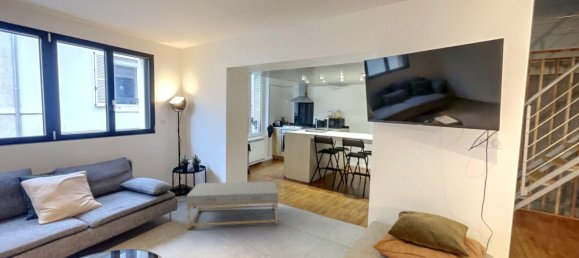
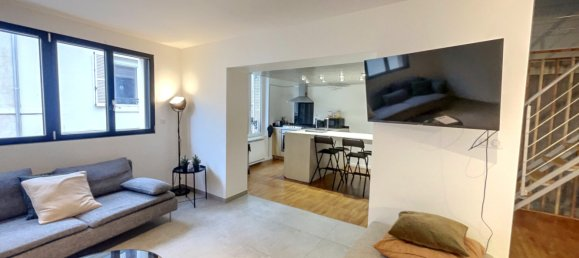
- coffee table [185,180,279,230]
